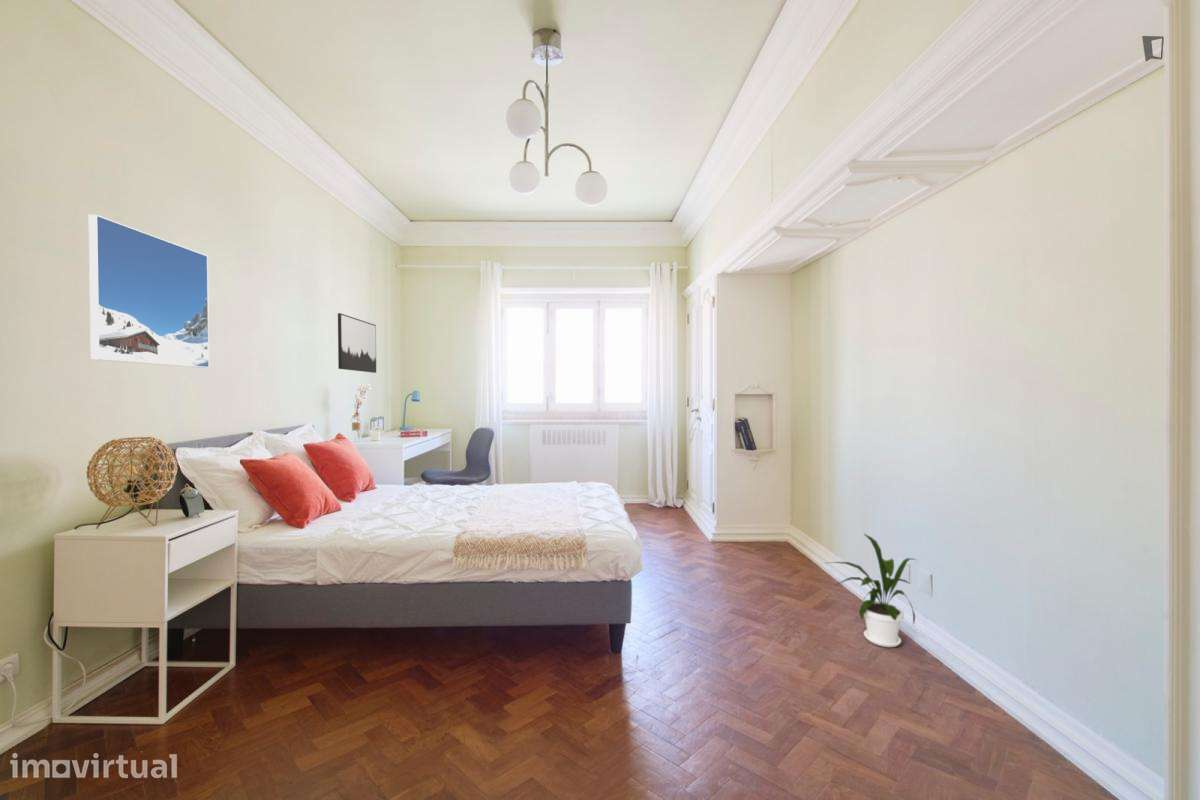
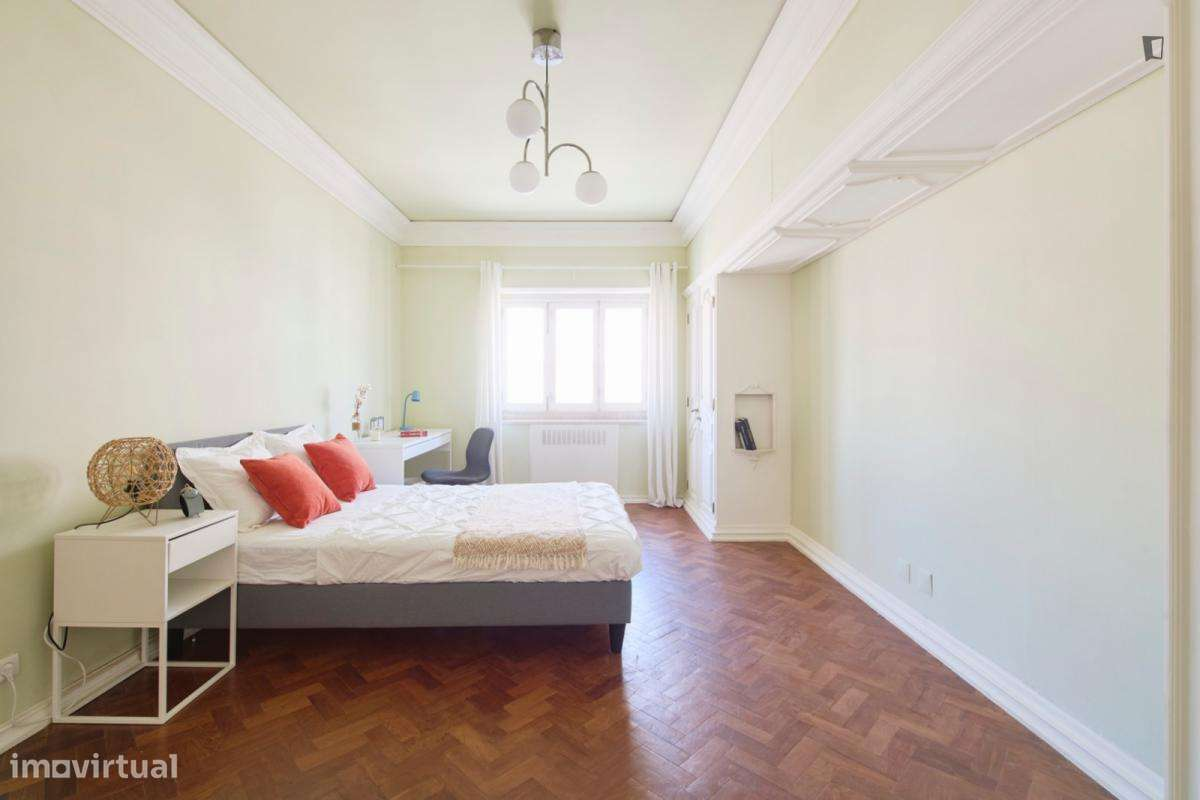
- wall art [337,312,377,374]
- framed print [88,214,210,369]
- house plant [826,532,917,648]
